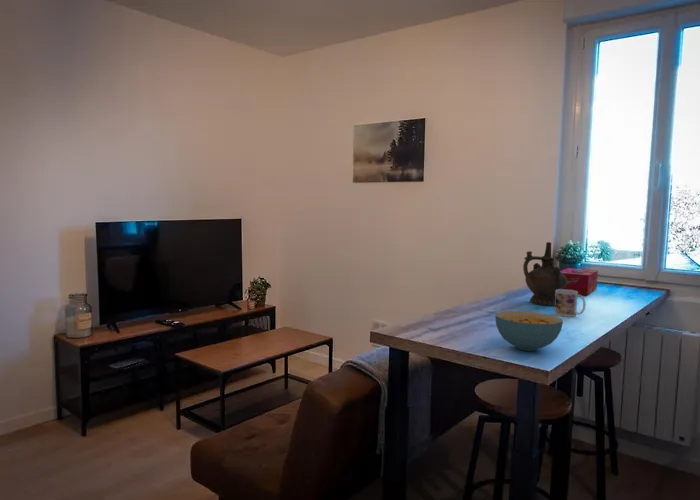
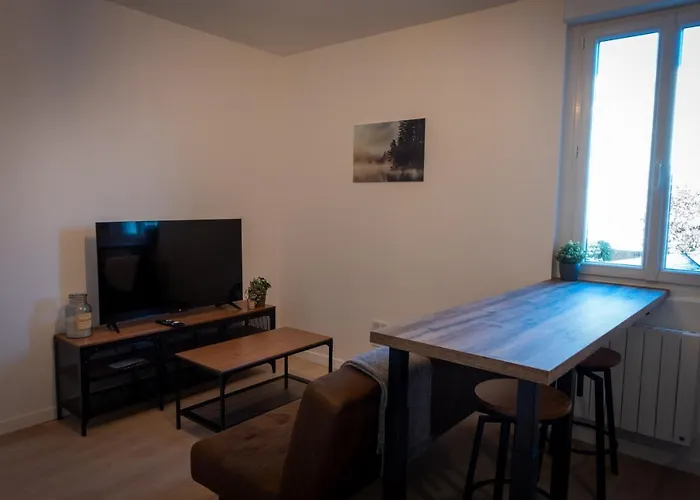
- cereal bowl [494,310,564,352]
- tissue box [560,267,599,296]
- mug [553,289,587,318]
- ceremonial vessel [522,241,567,307]
